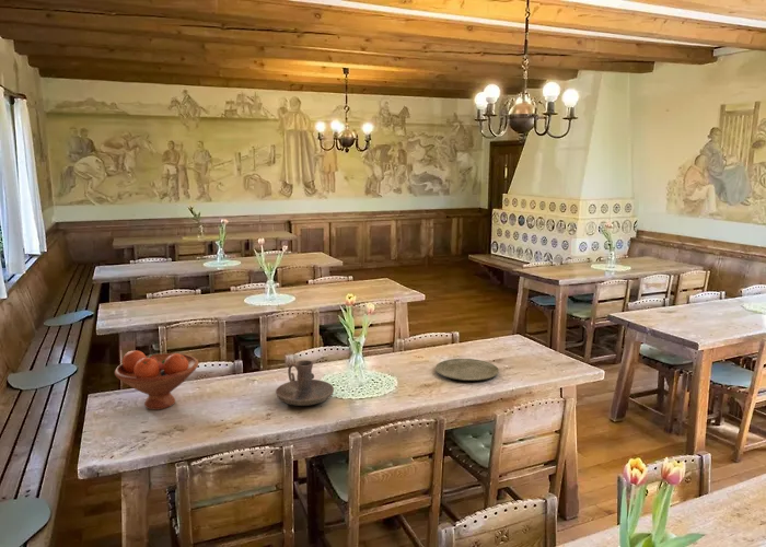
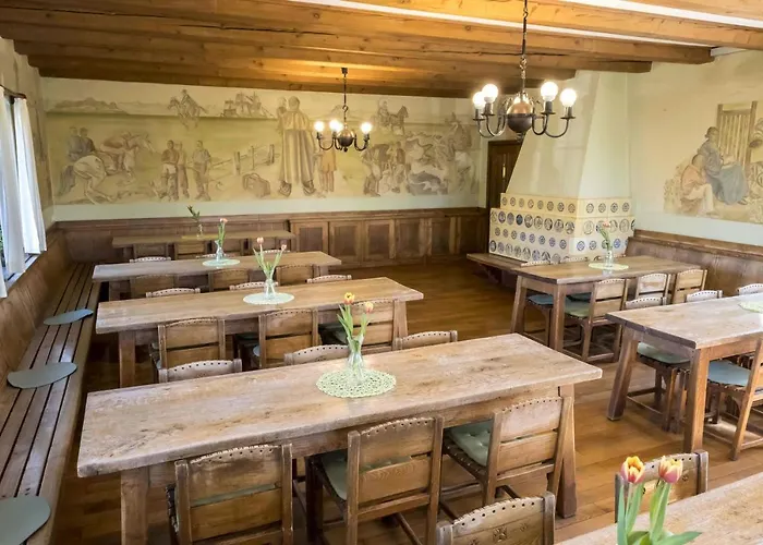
- fruit bowl [114,349,199,410]
- plate [434,358,500,382]
- candle holder [275,359,335,407]
